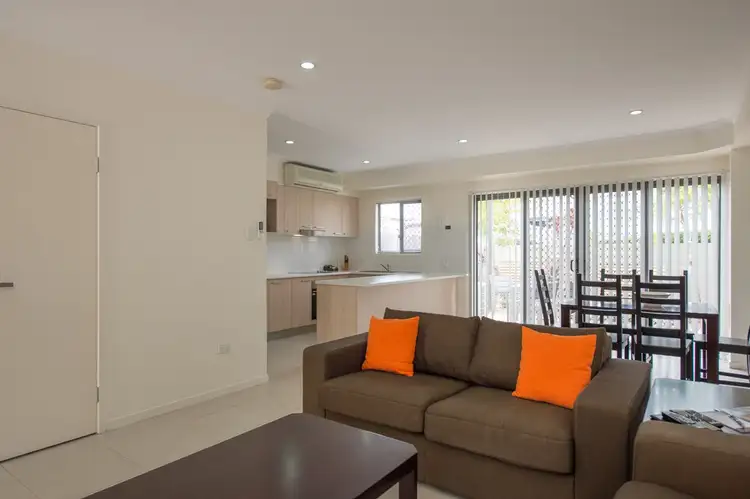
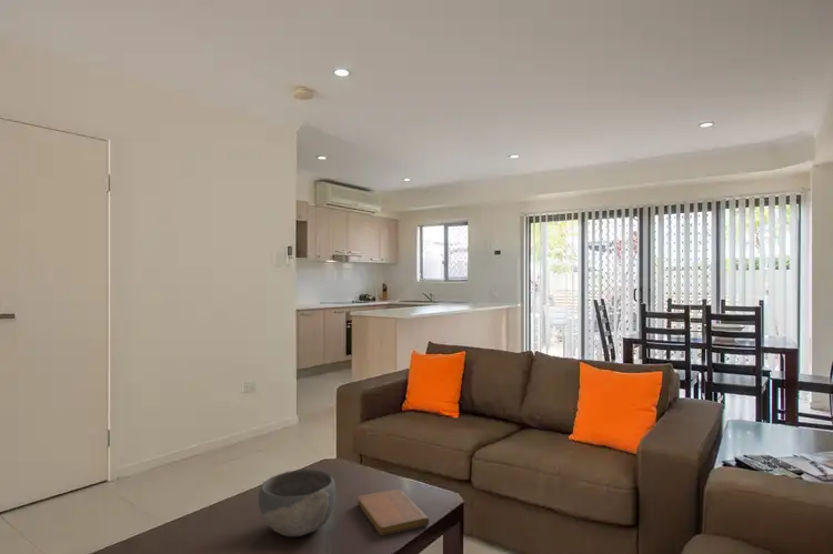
+ bowl [258,469,337,537]
+ notebook [357,488,430,537]
